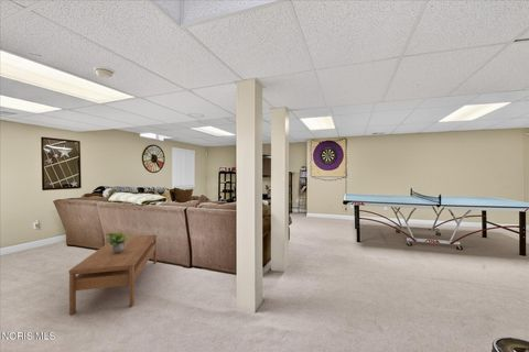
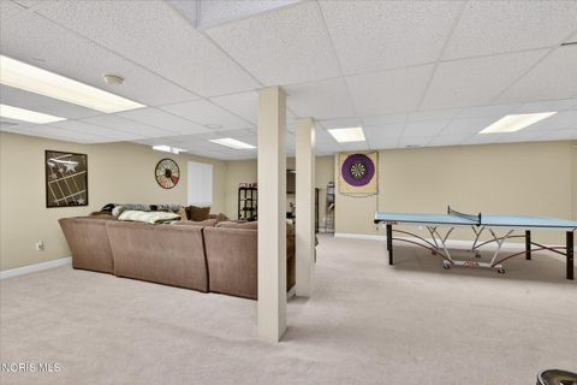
- coffee table [68,234,158,316]
- potted plant [104,231,130,253]
